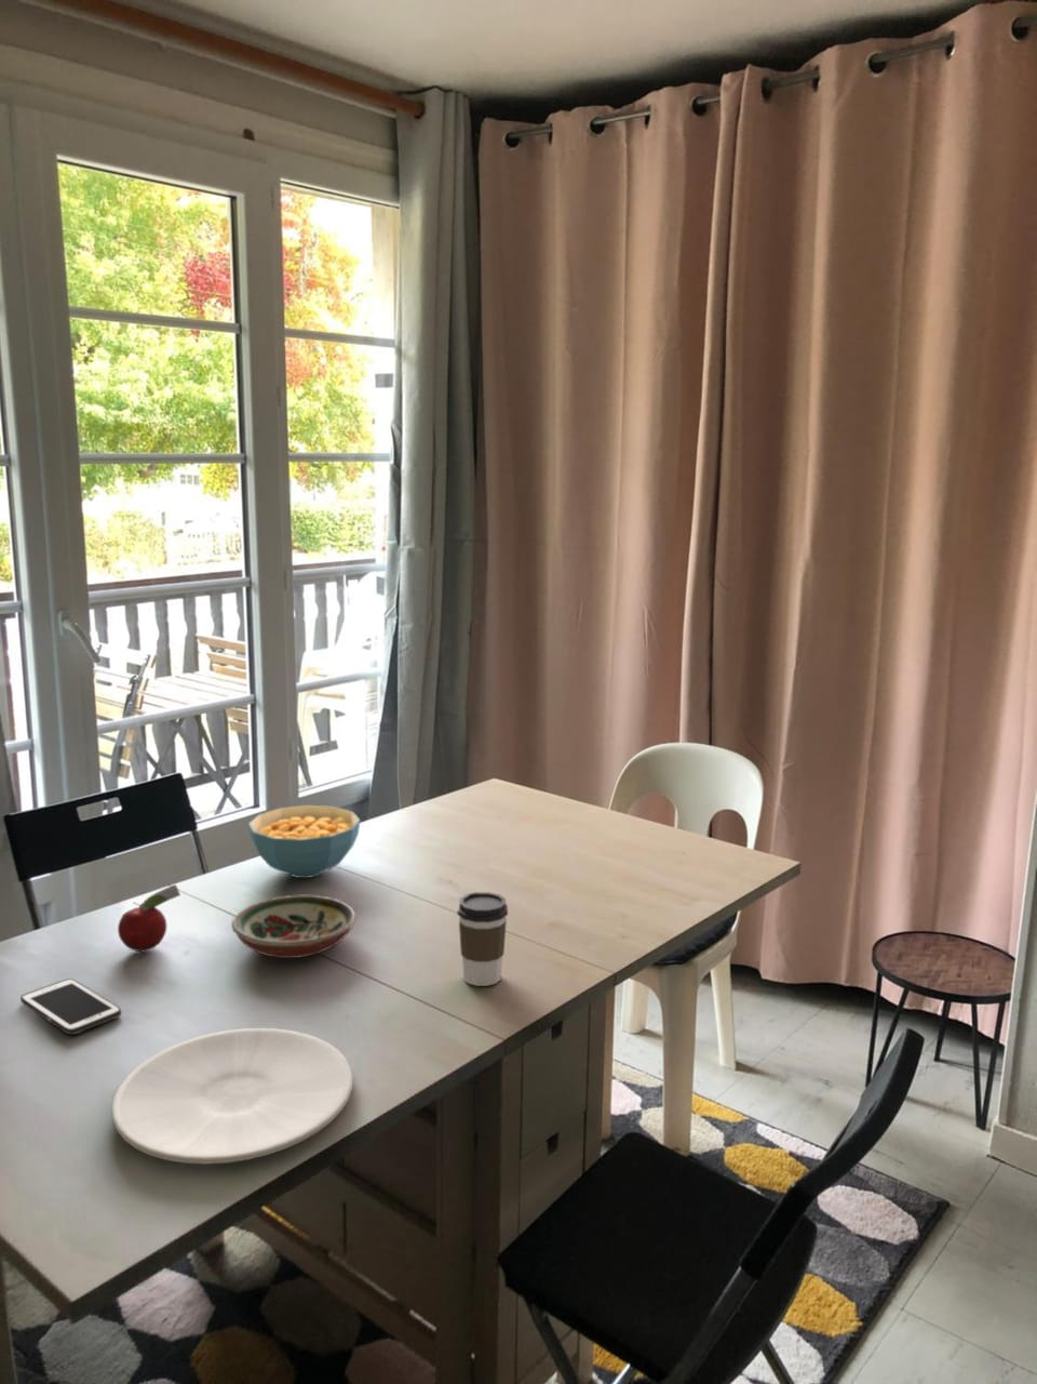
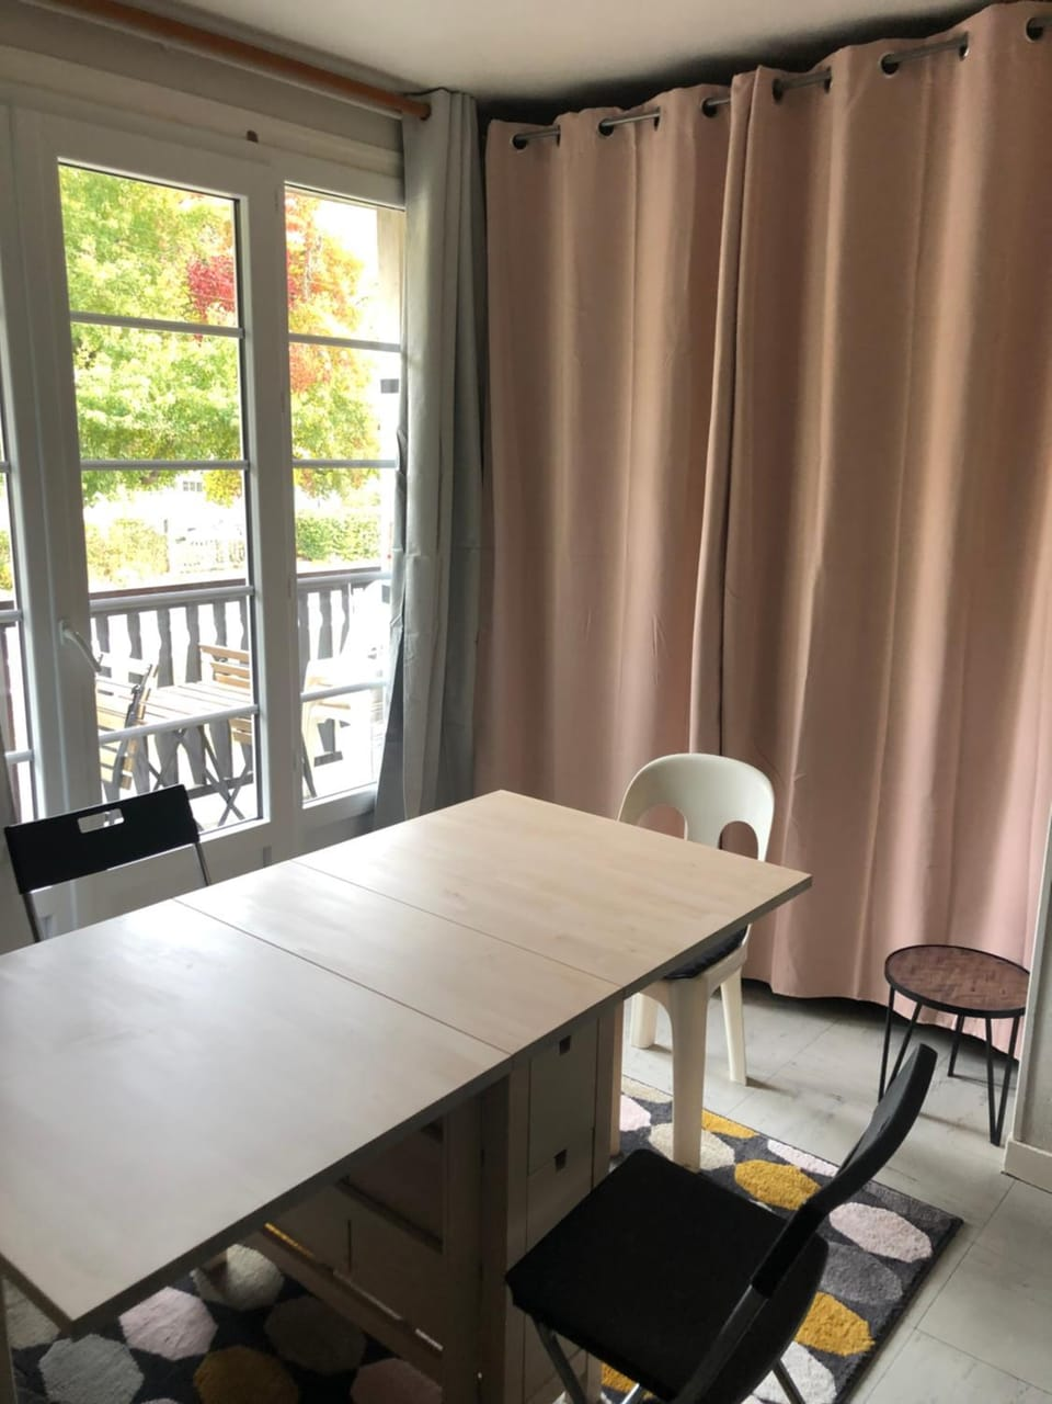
- decorative bowl [230,895,356,959]
- cereal bowl [247,804,361,879]
- coffee cup [455,891,509,987]
- fruit [117,884,182,952]
- cell phone [20,978,122,1036]
- plate [110,1028,354,1166]
